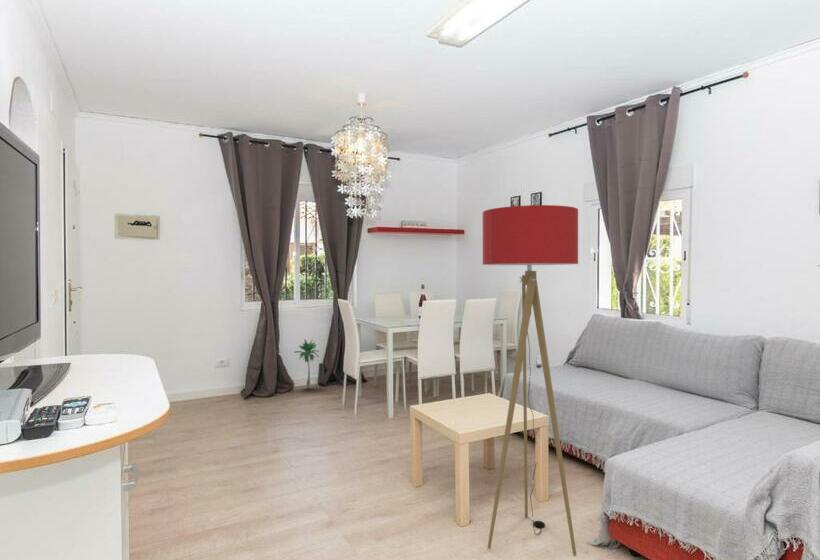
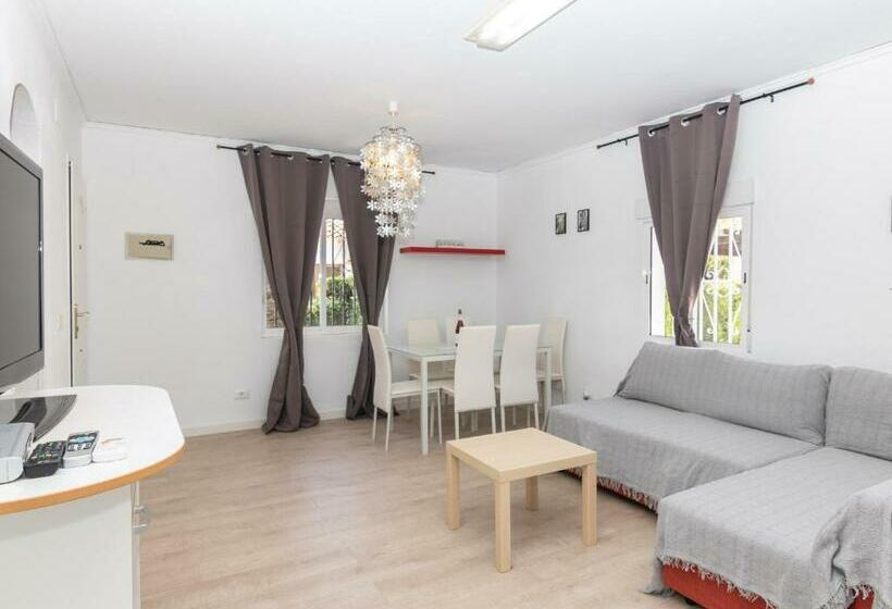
- floor lamp [482,204,579,557]
- palm tree [293,338,320,390]
